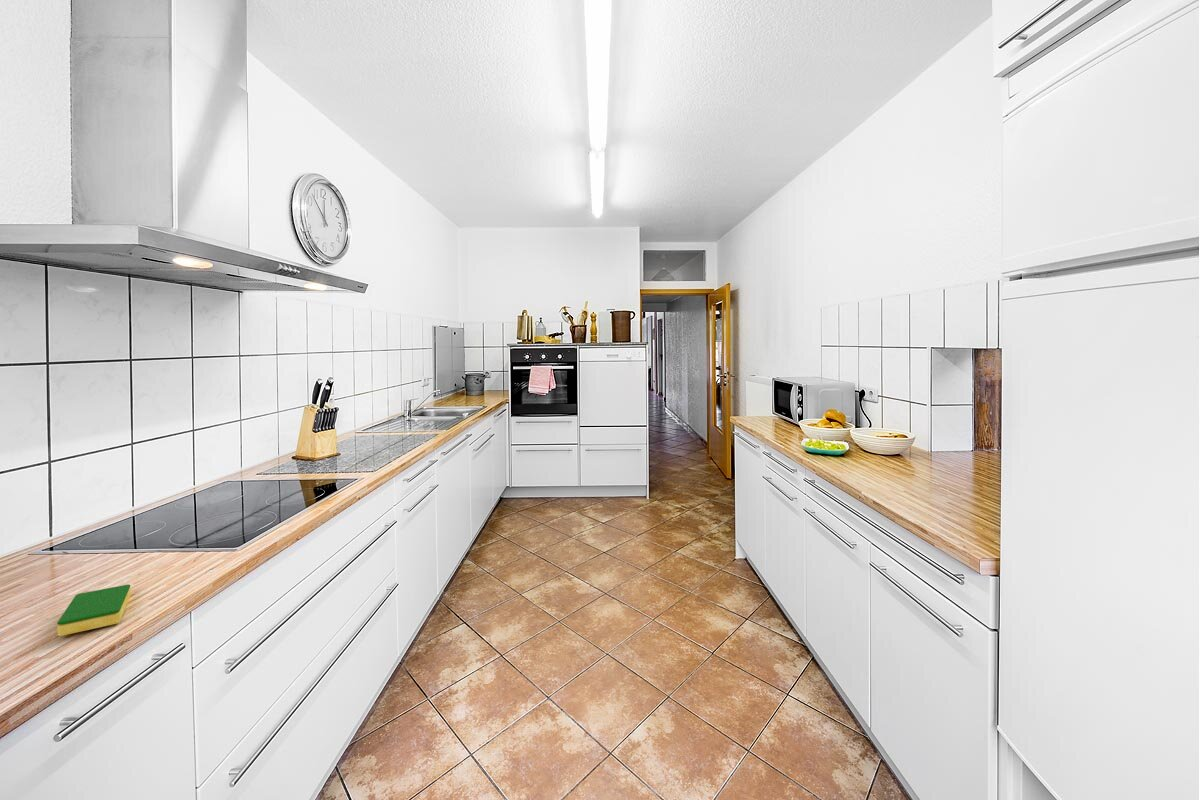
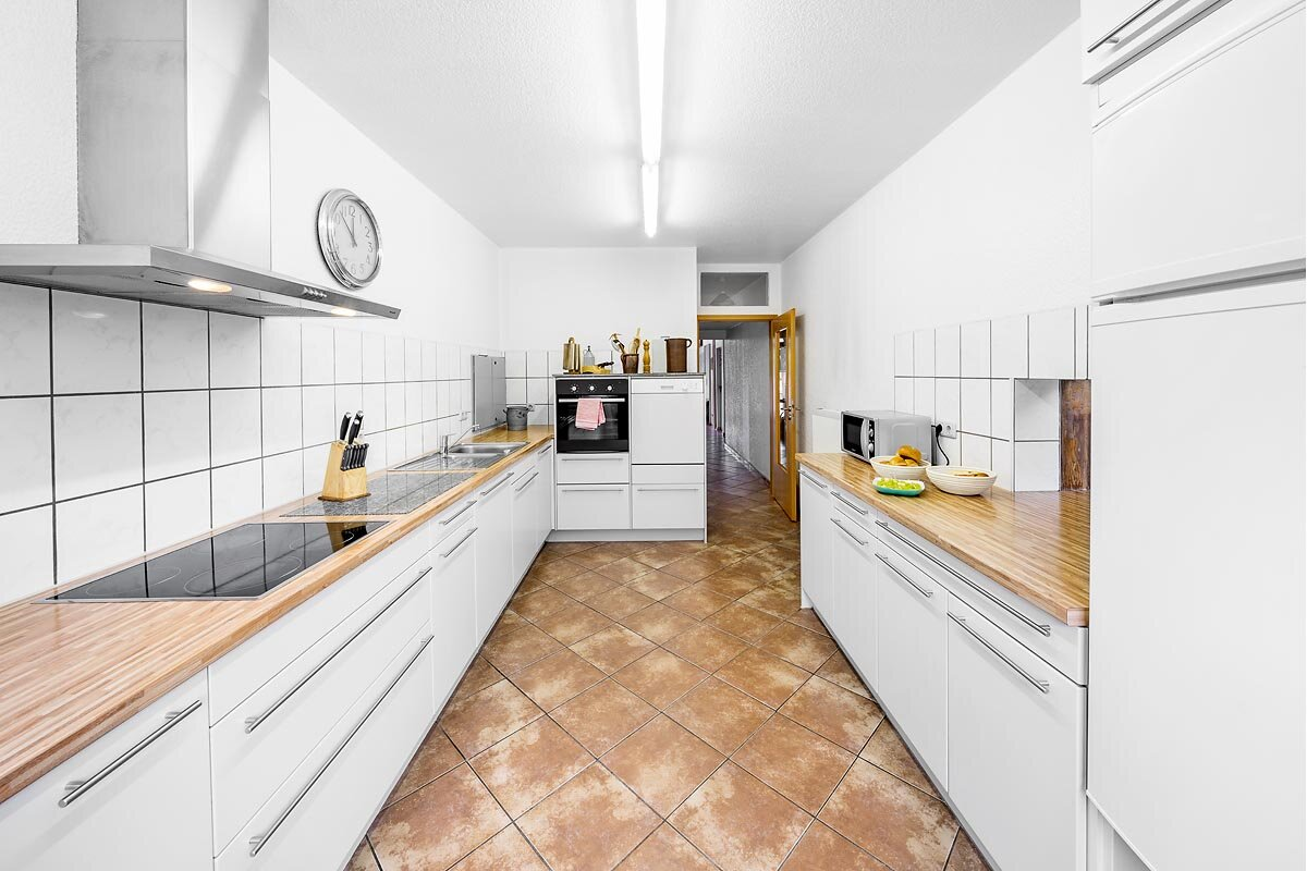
- dish sponge [56,584,132,637]
